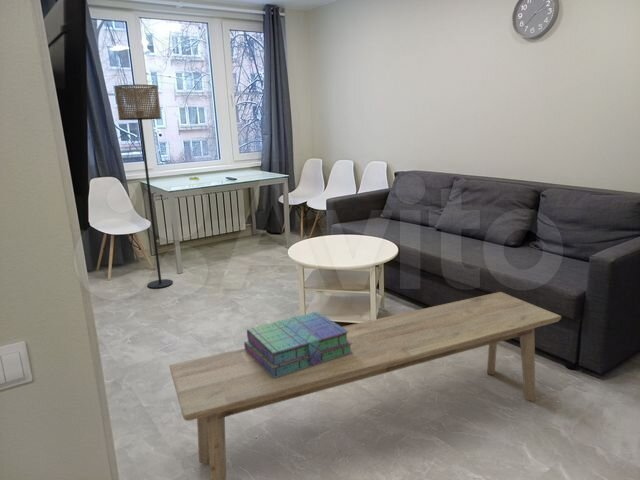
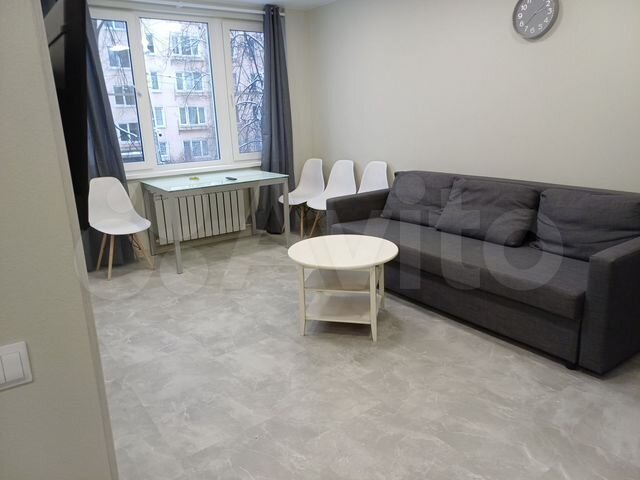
- bench [168,291,562,480]
- floor lamp [114,84,174,289]
- stack of books [243,311,353,378]
